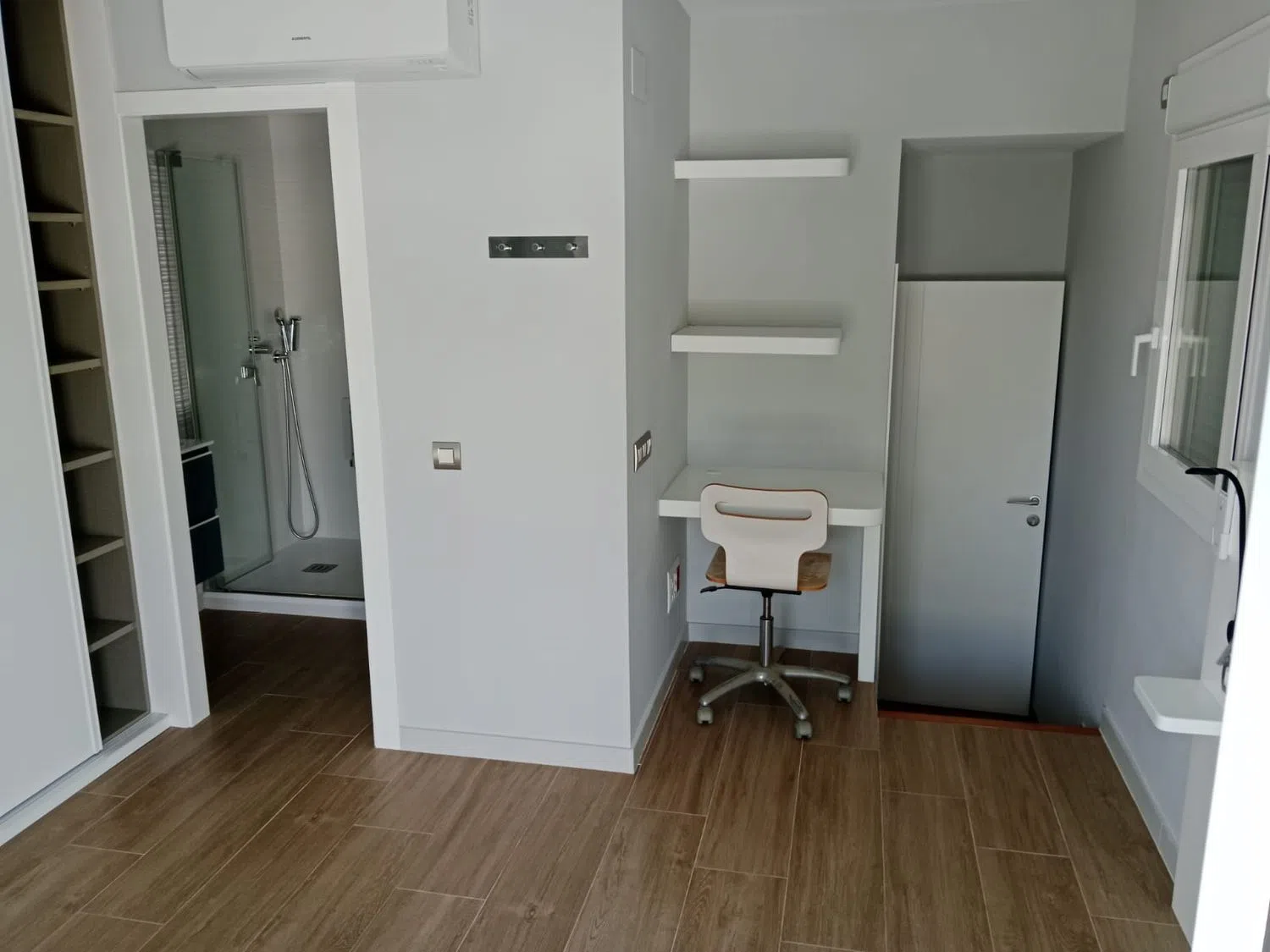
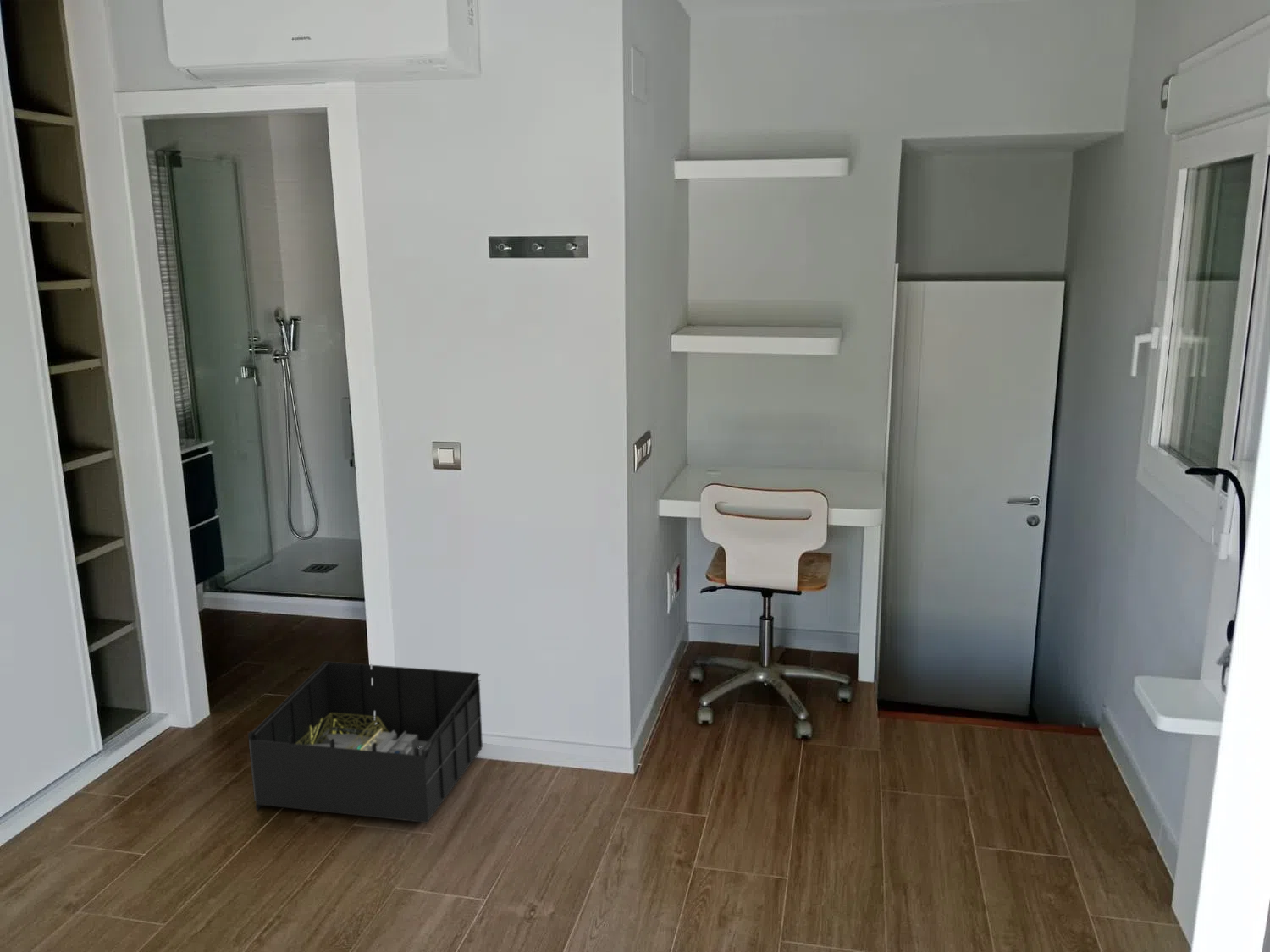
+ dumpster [247,661,483,824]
